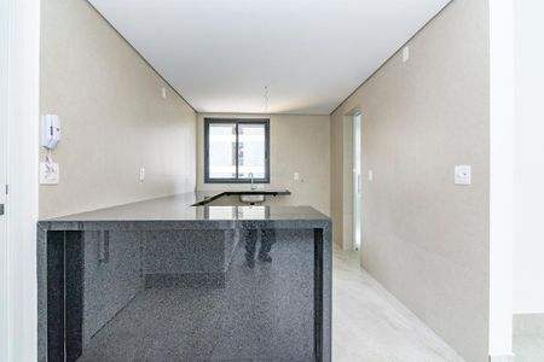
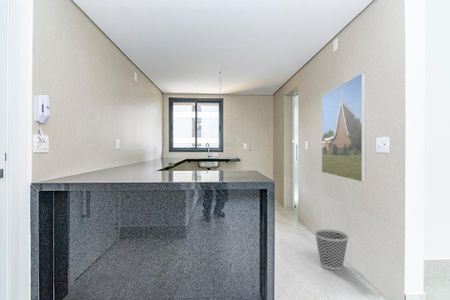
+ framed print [321,72,367,183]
+ wastebasket [314,228,350,271]
